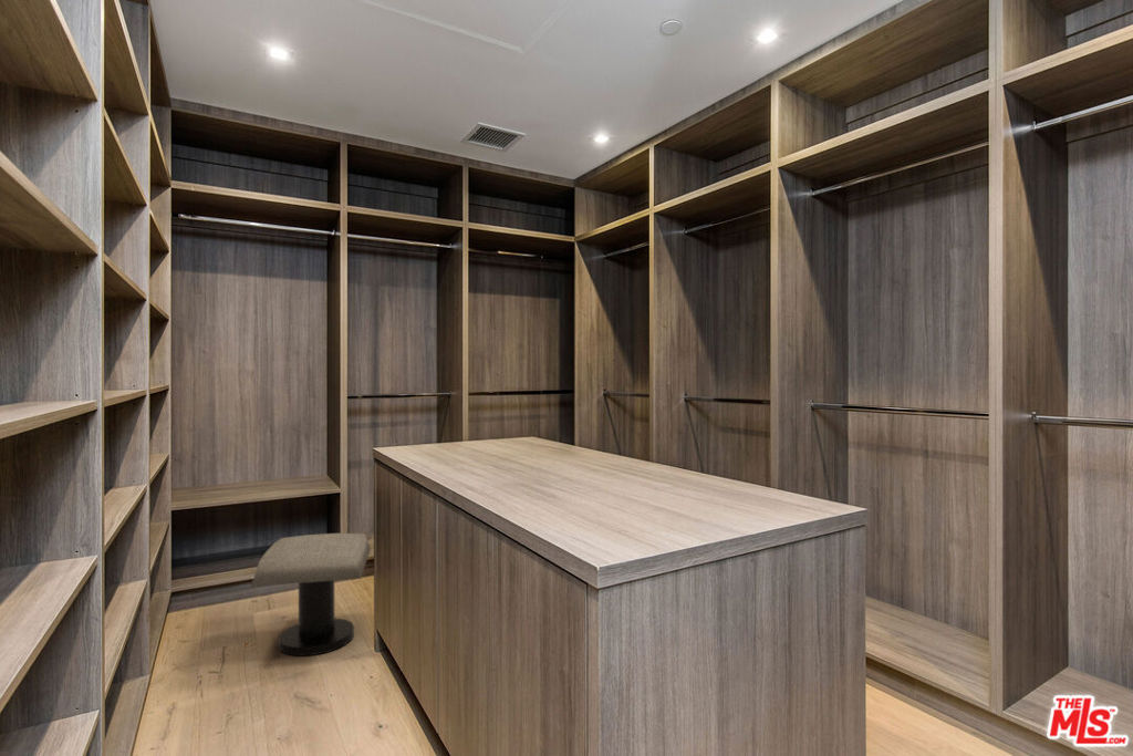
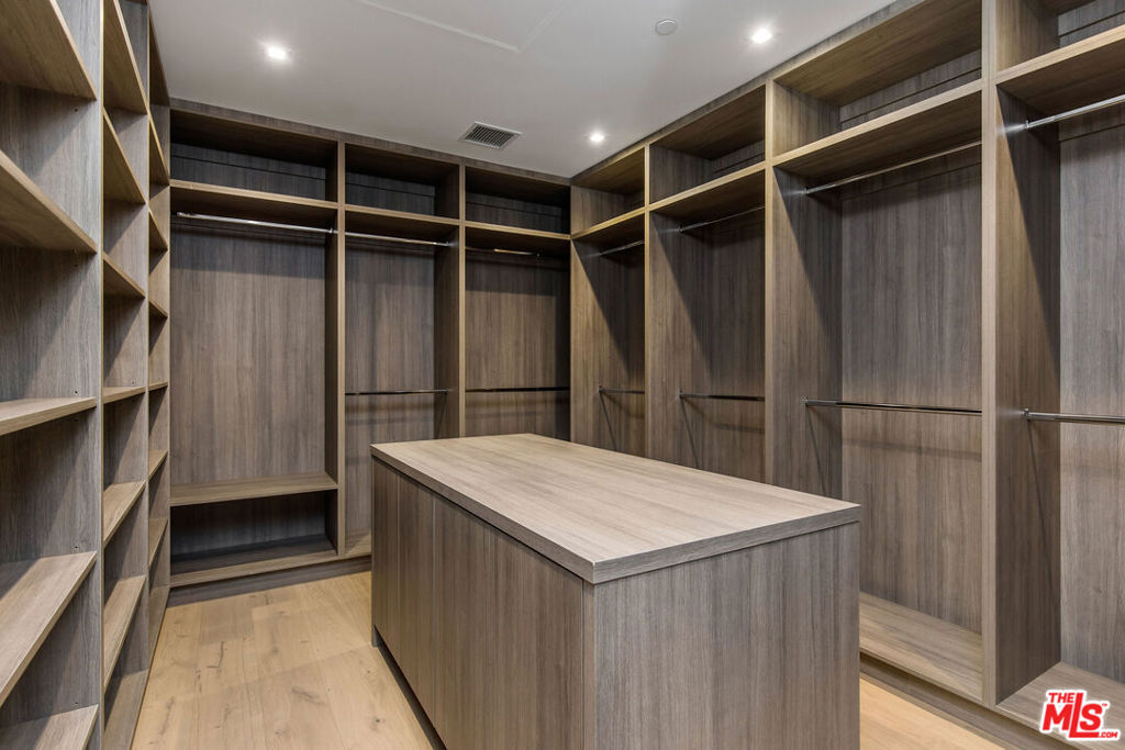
- stool [250,532,372,657]
